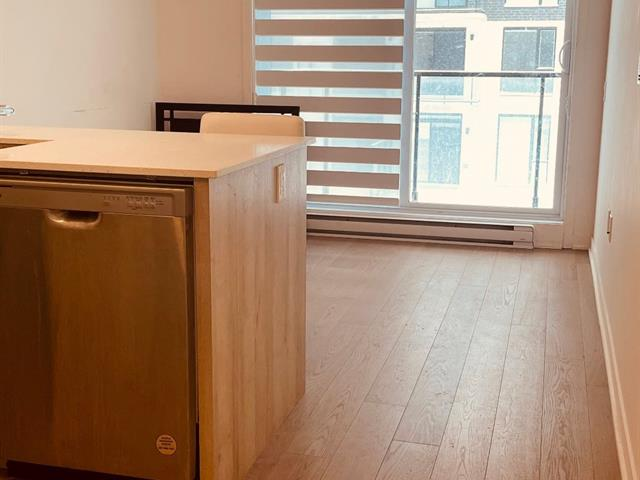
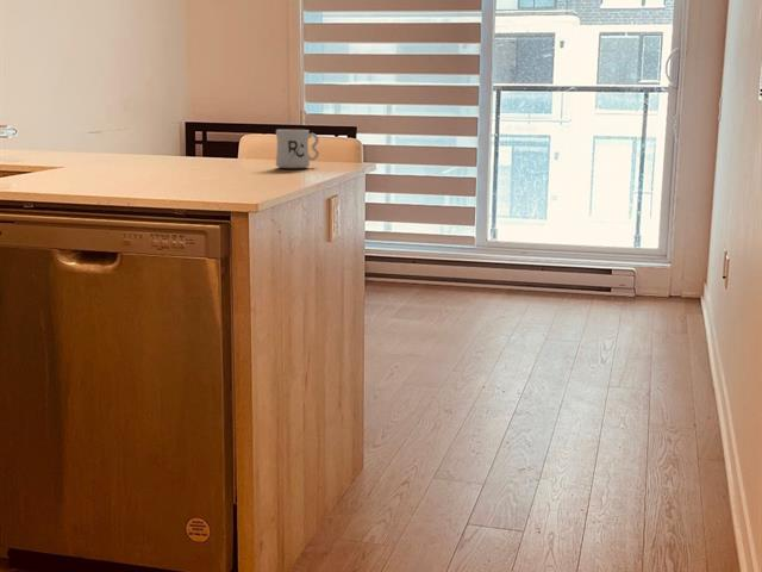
+ mug [275,129,320,169]
